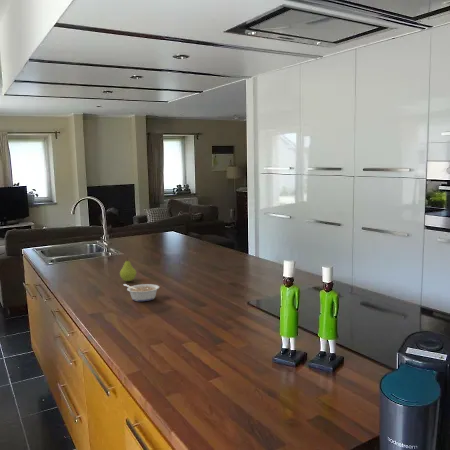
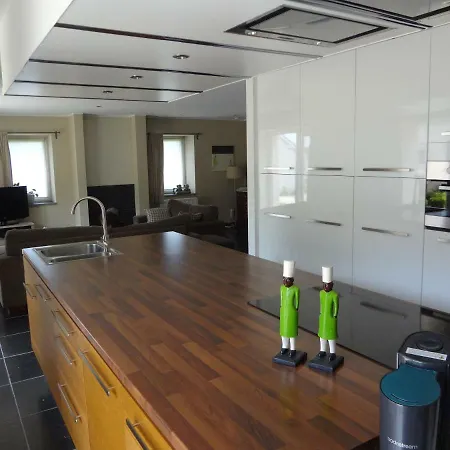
- legume [123,283,160,302]
- fruit [119,256,137,282]
